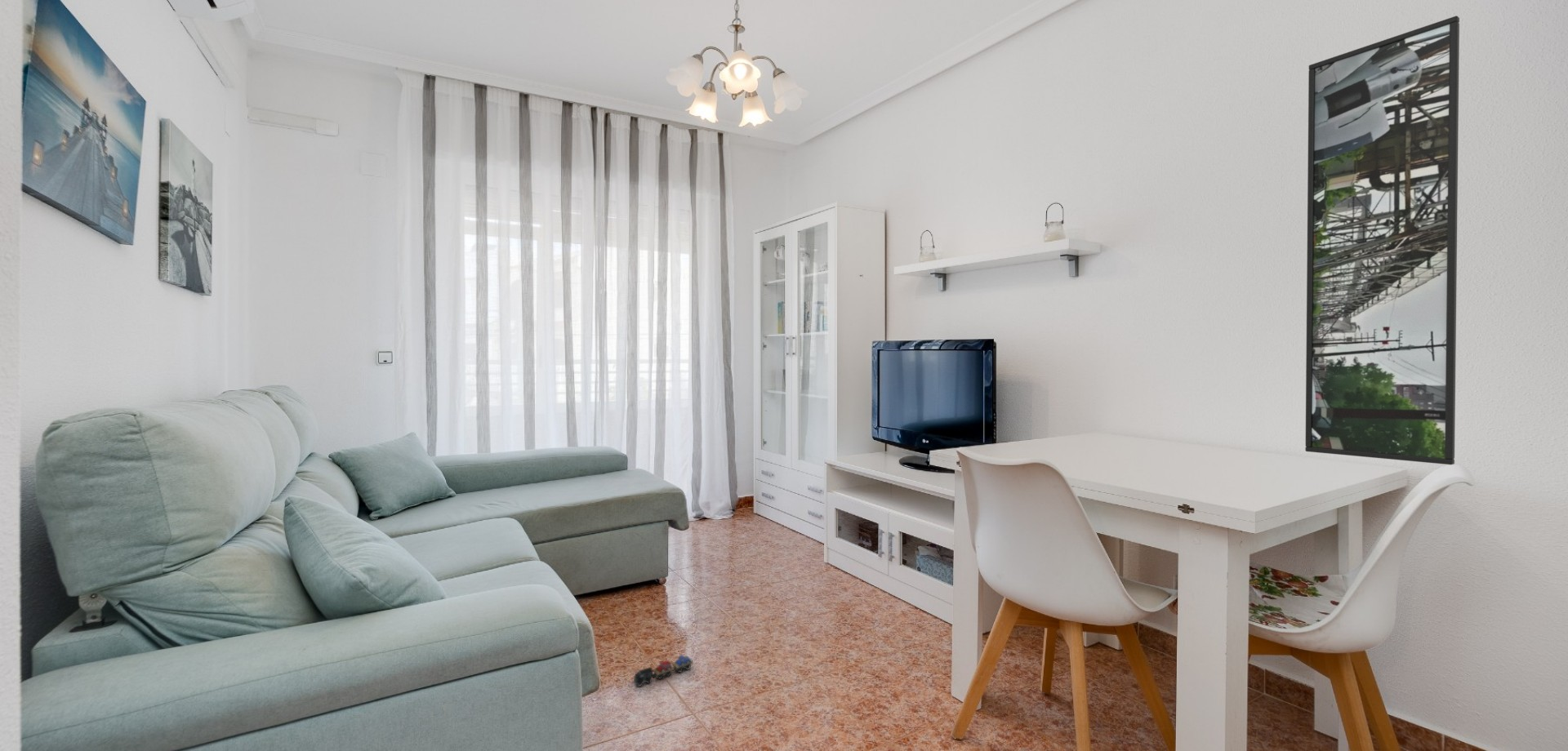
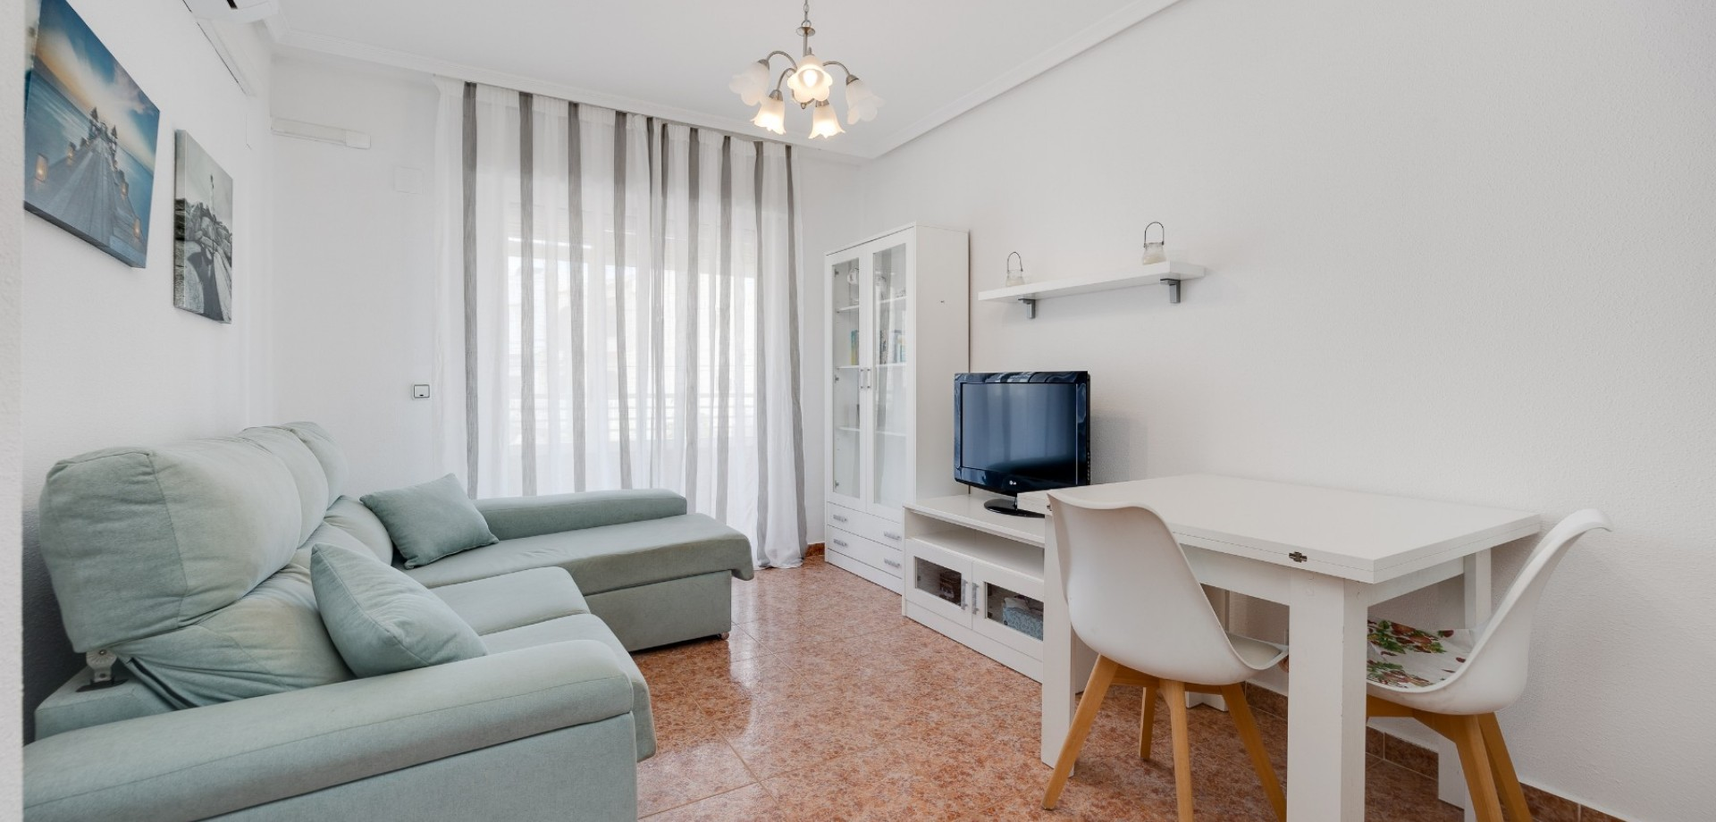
- toy train [633,655,694,687]
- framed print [1304,15,1460,465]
